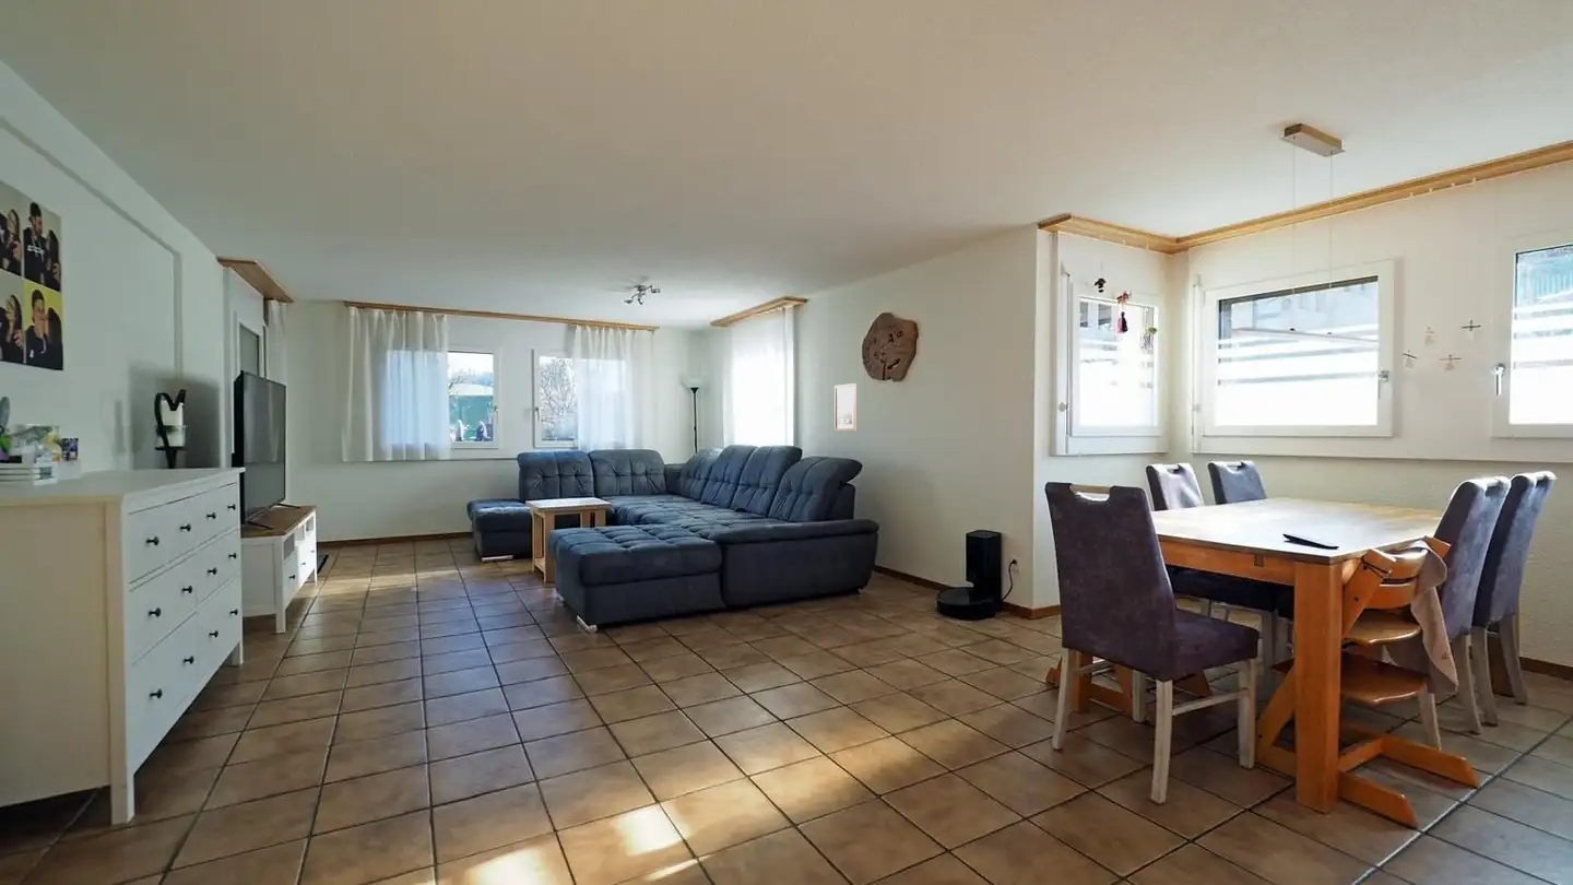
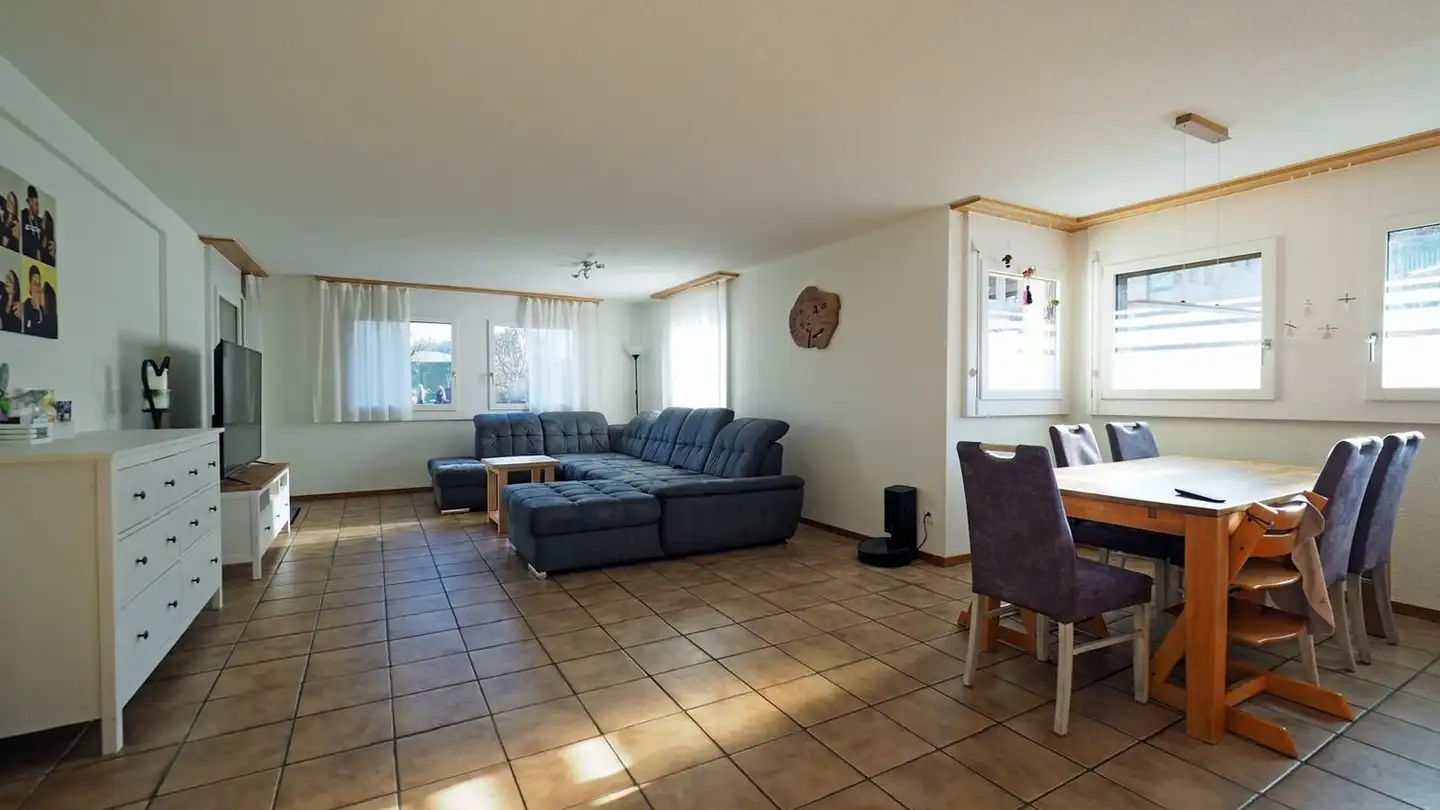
- wall art [833,382,858,432]
